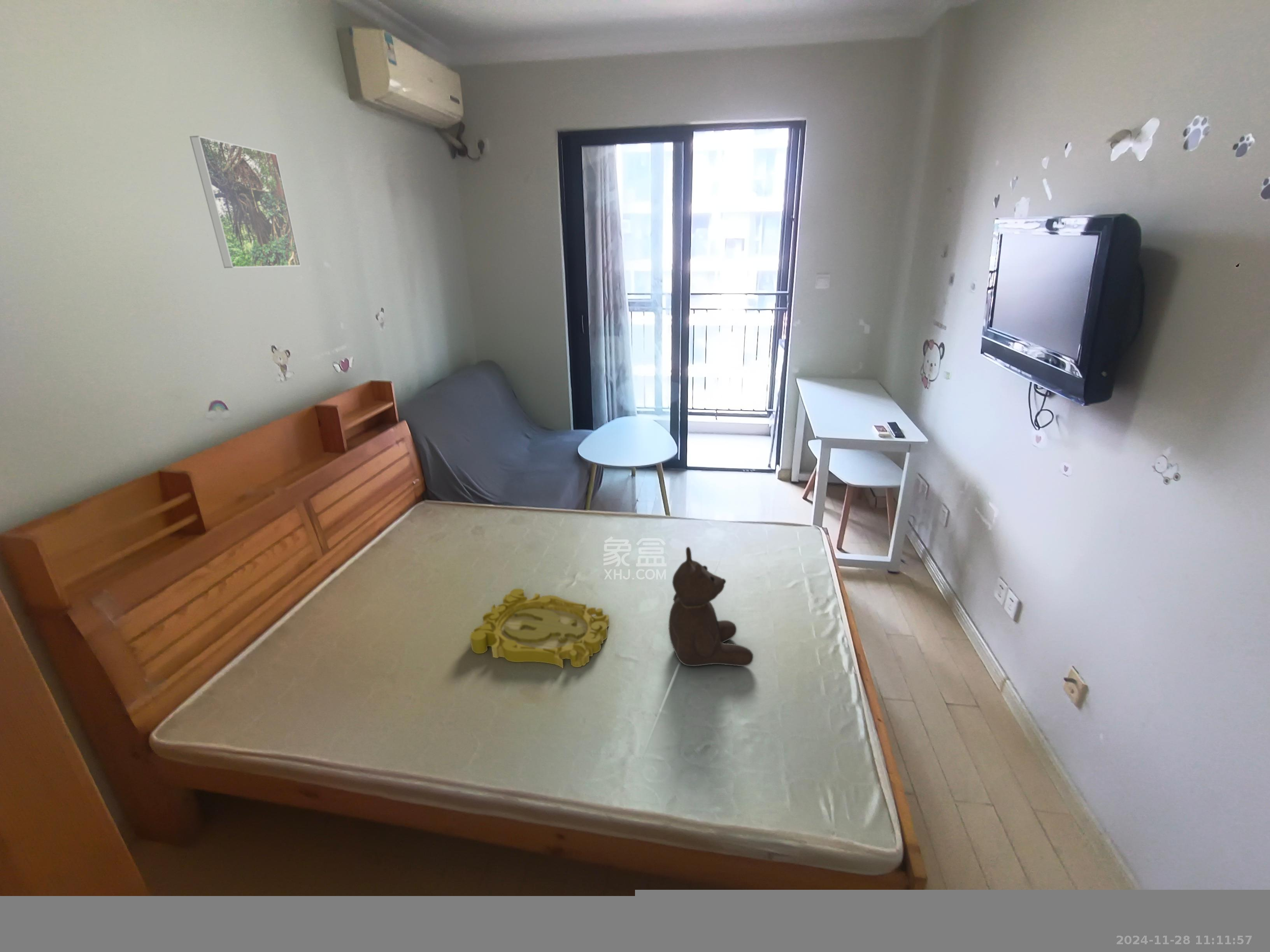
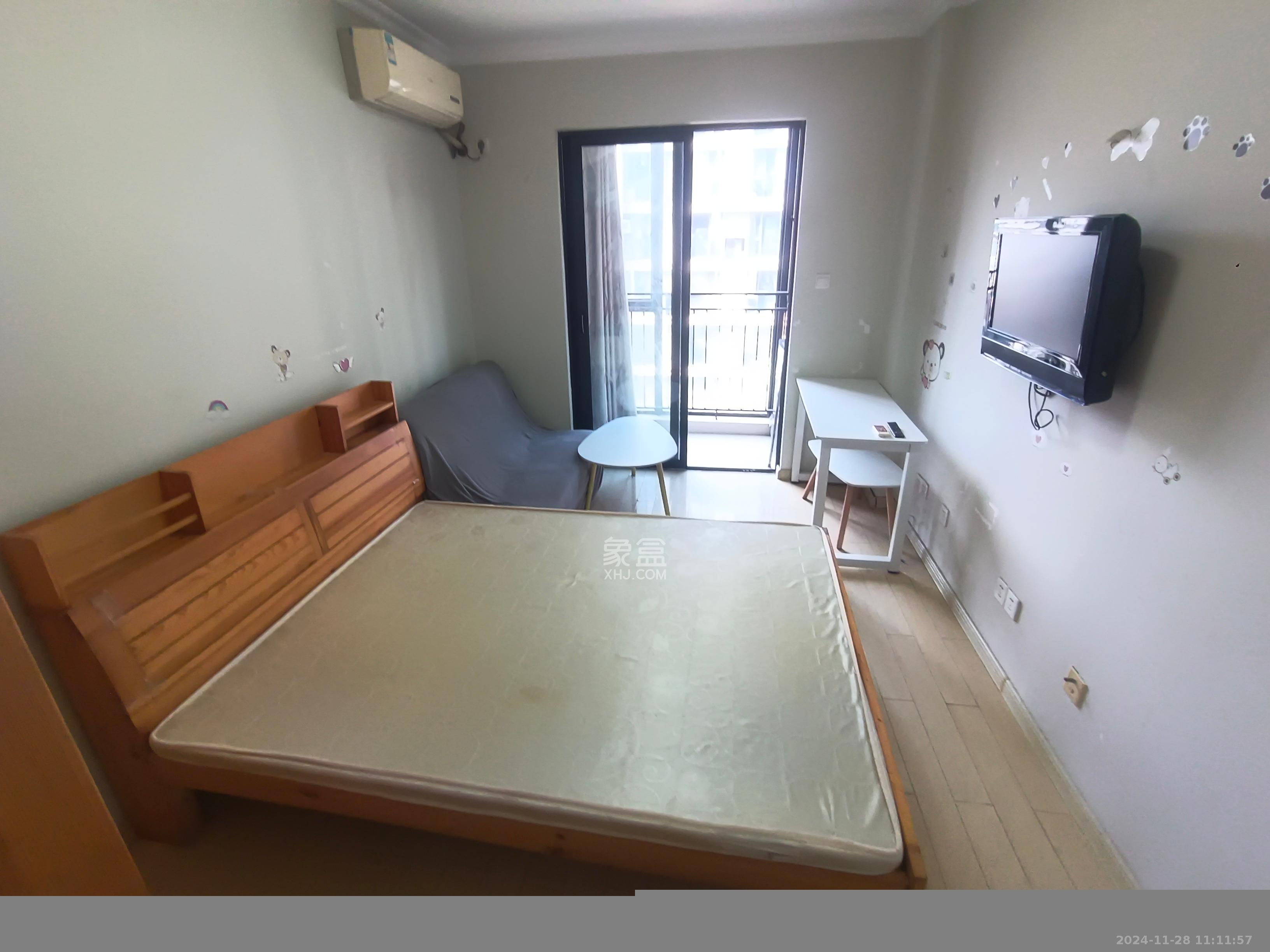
- decorative tray [470,588,610,669]
- teddy bear [668,546,754,667]
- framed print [189,135,302,269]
